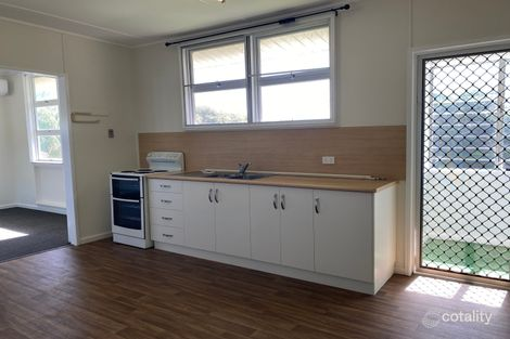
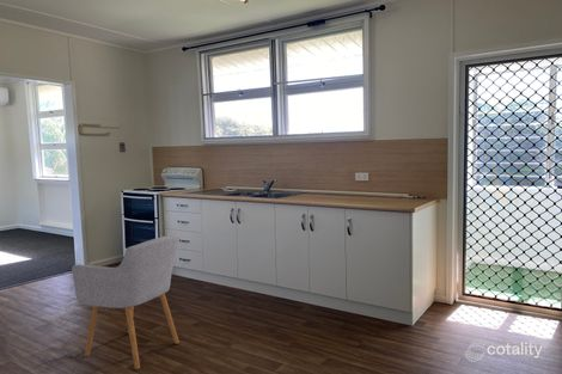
+ chair [71,233,181,370]
